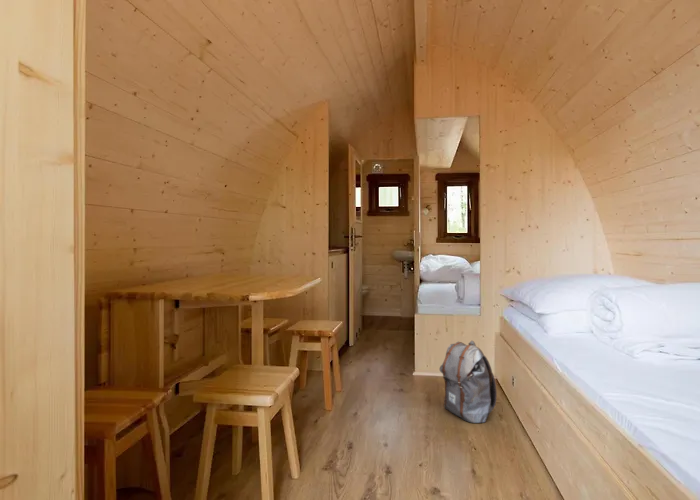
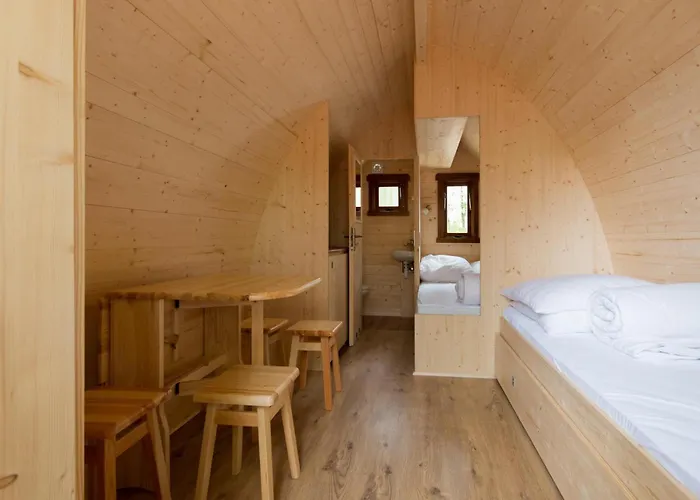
- backpack [439,340,498,424]
